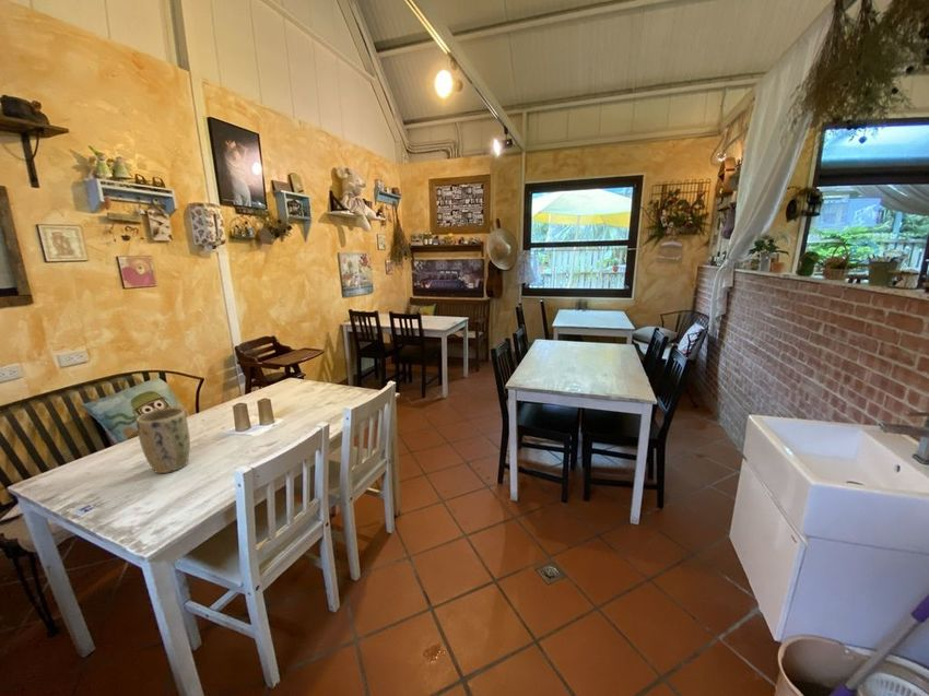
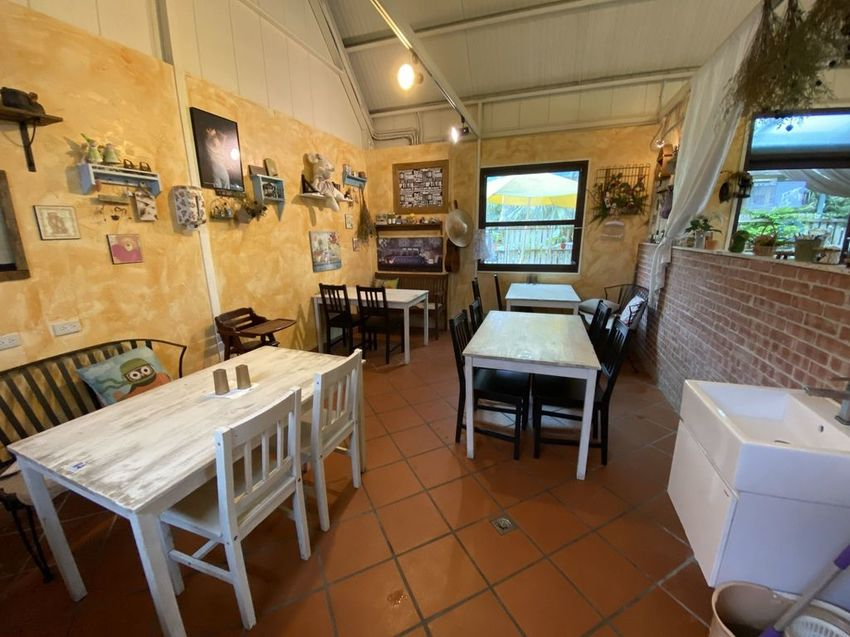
- plant pot [136,406,191,474]
